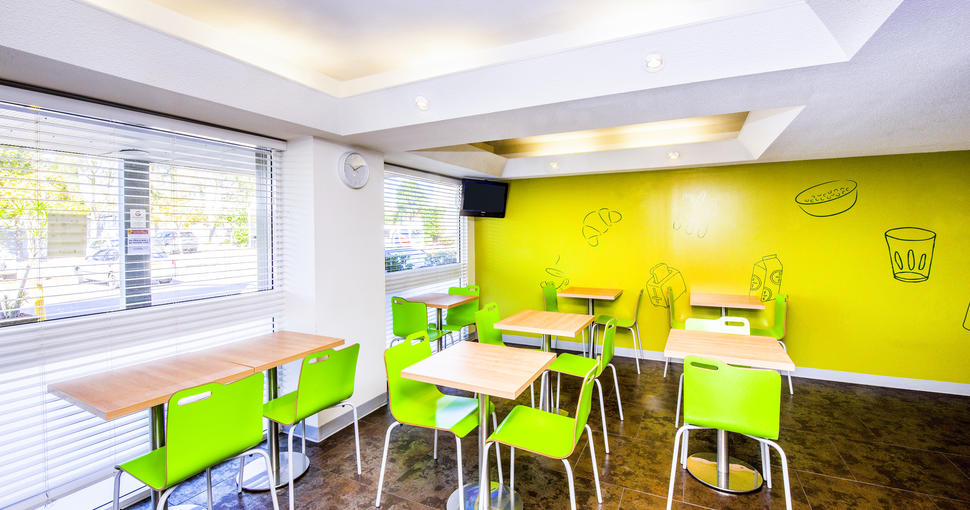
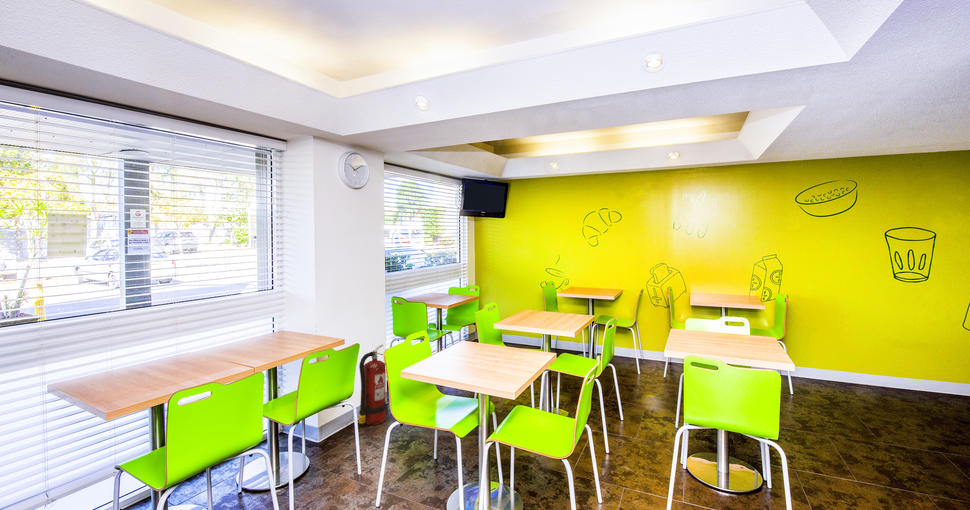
+ fire extinguisher [357,344,388,426]
